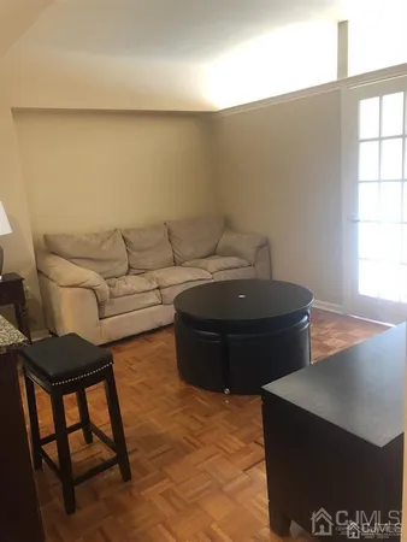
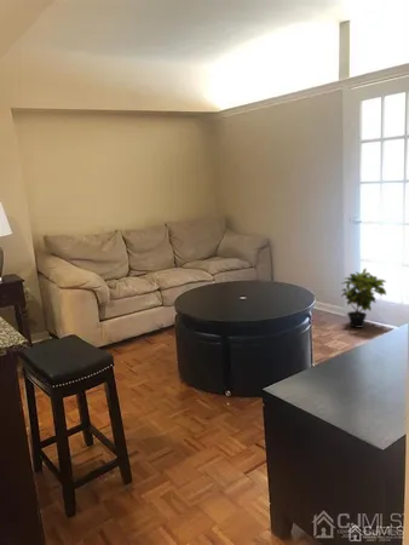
+ potted plant [340,268,387,329]
